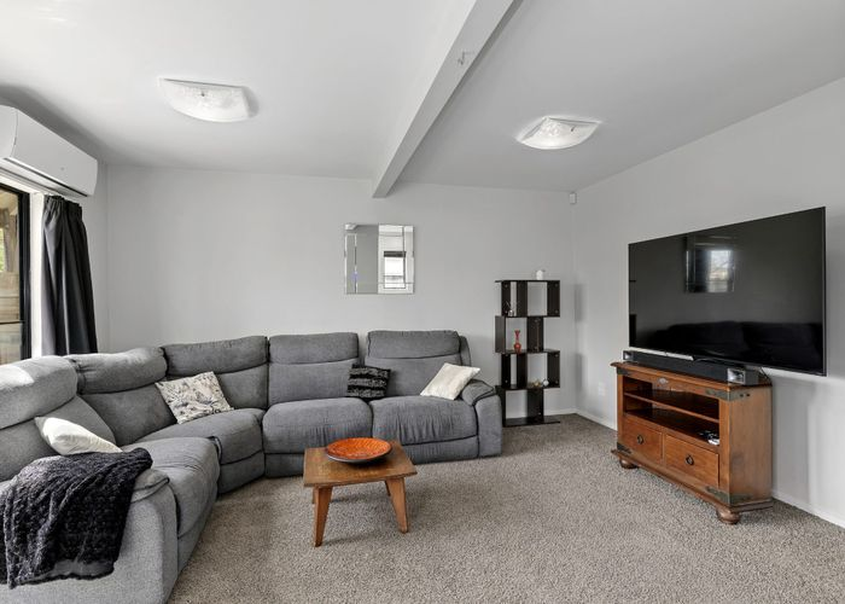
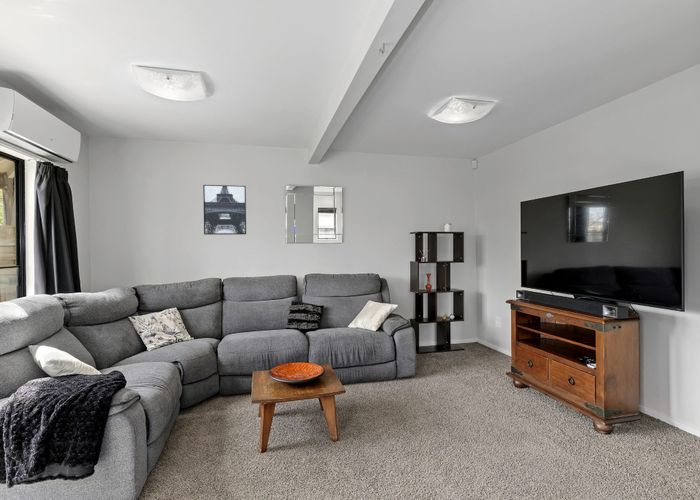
+ wall art [202,184,247,236]
